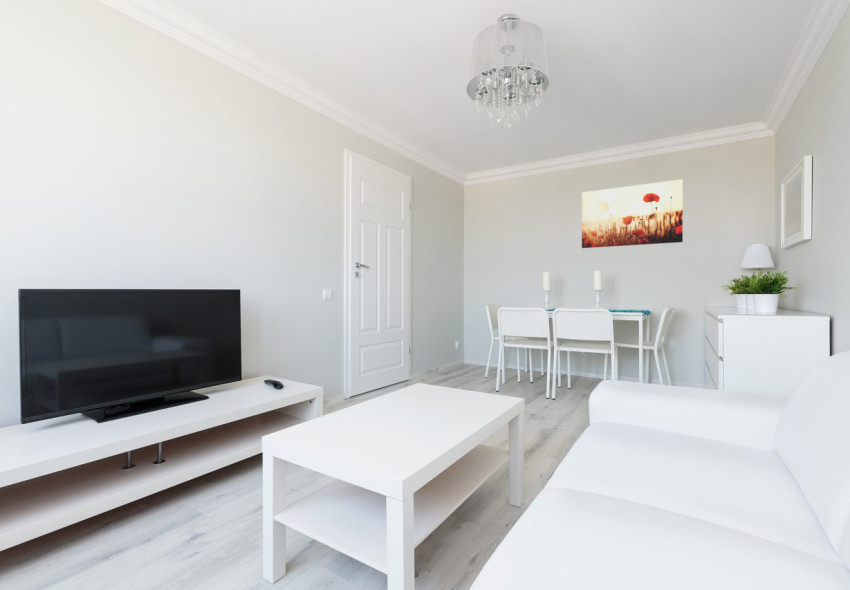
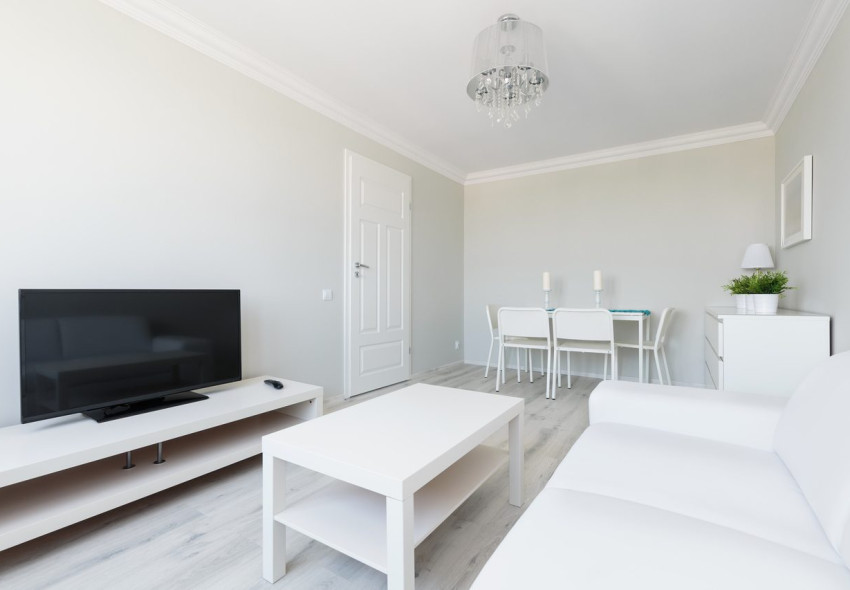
- wall art [581,178,684,249]
